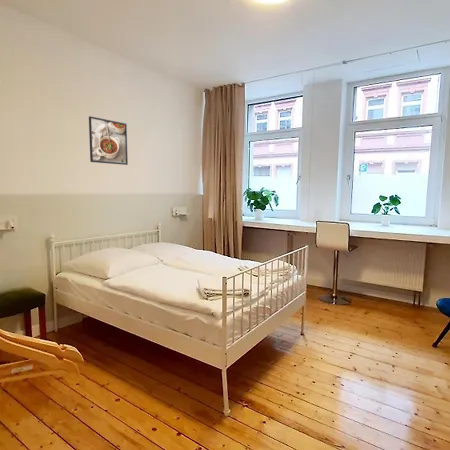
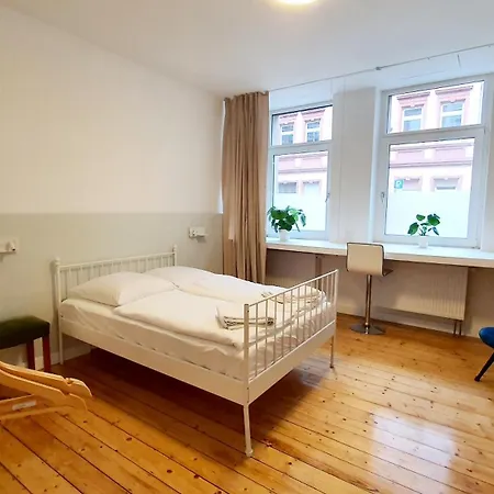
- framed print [88,115,129,166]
